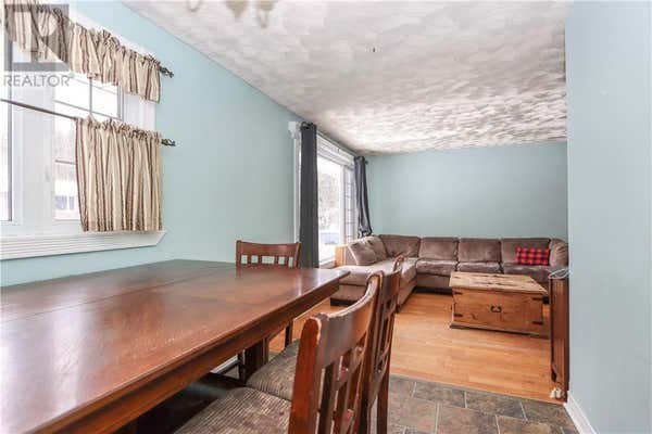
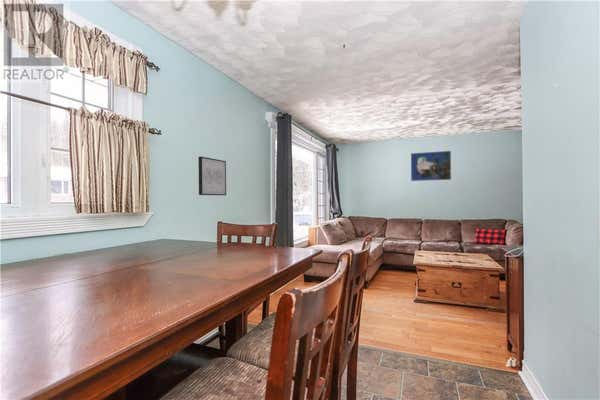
+ wall art [198,156,227,196]
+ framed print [410,150,452,182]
